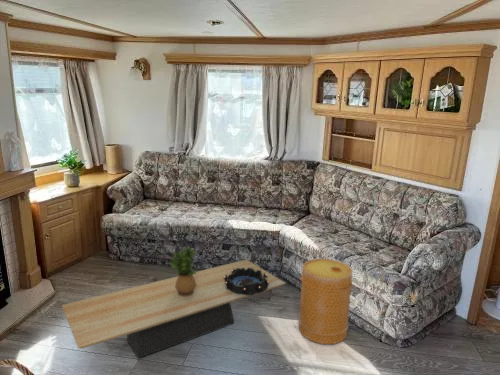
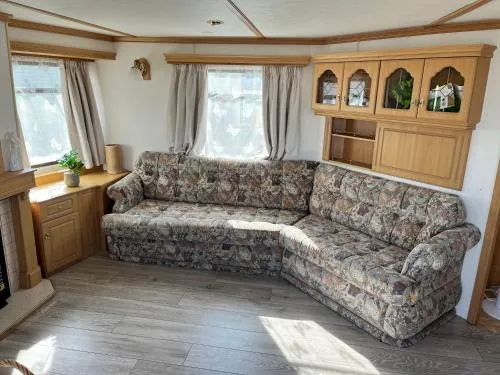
- basket [298,258,353,345]
- decorative bowl [224,268,269,296]
- coffee table [61,259,287,359]
- potted plant [169,245,196,297]
